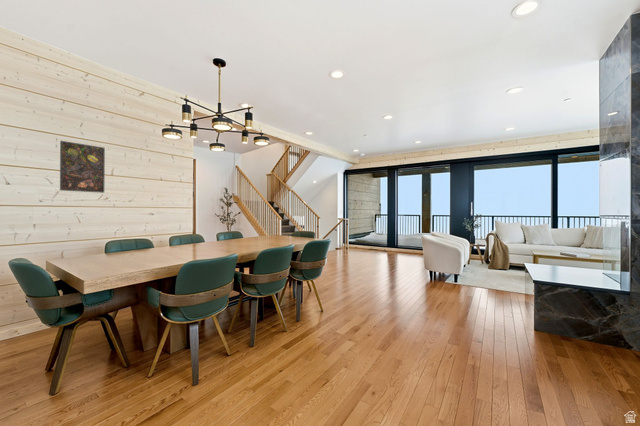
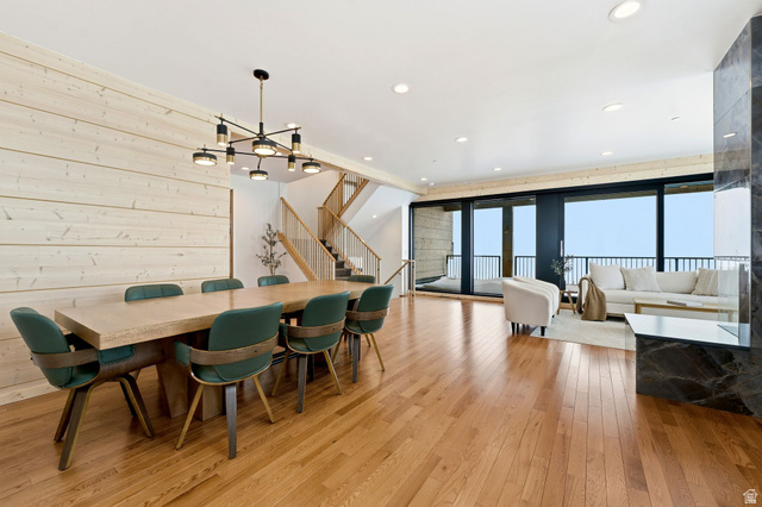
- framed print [59,140,106,194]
